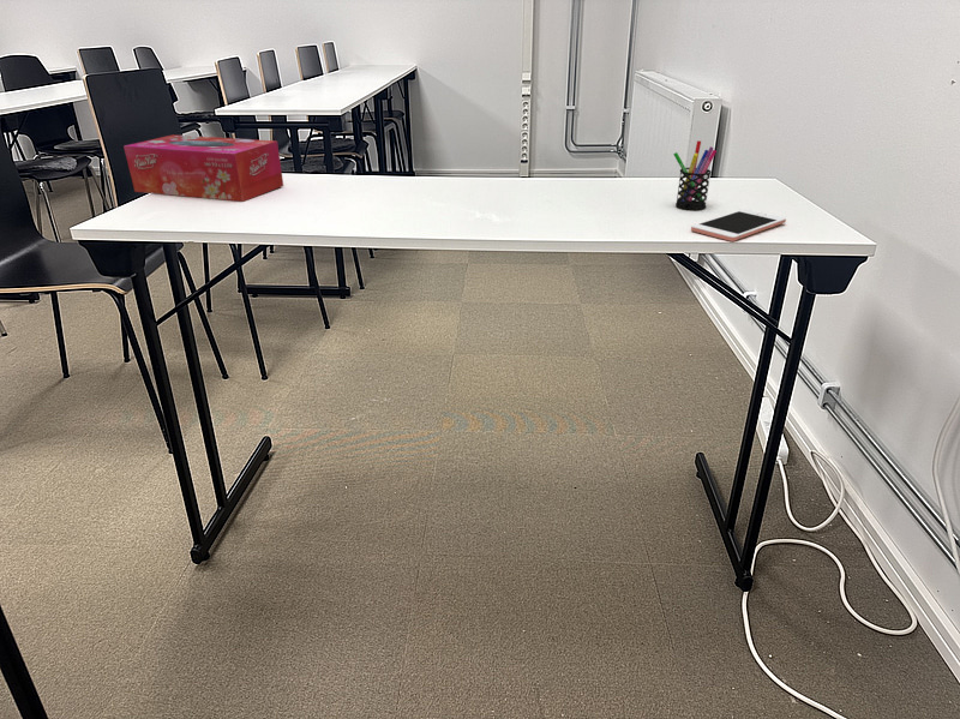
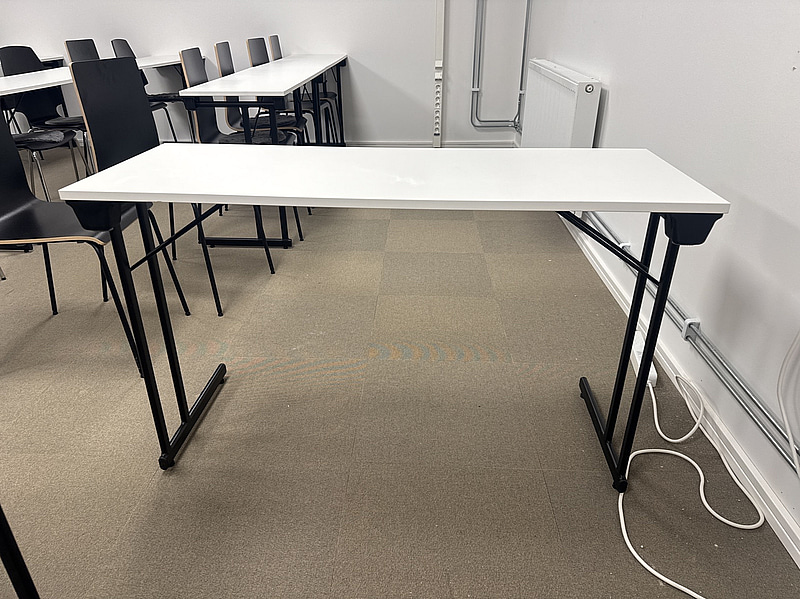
- pen holder [672,139,718,211]
- tissue box [122,133,284,203]
- cell phone [690,208,787,242]
